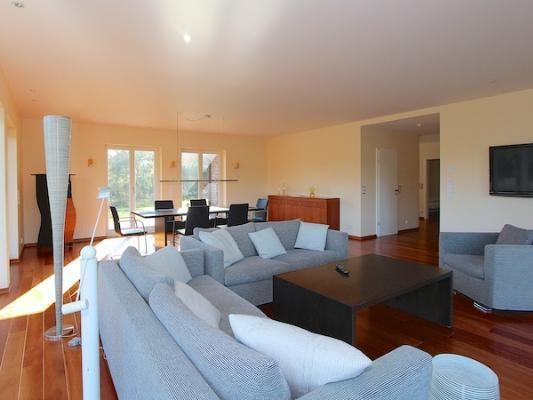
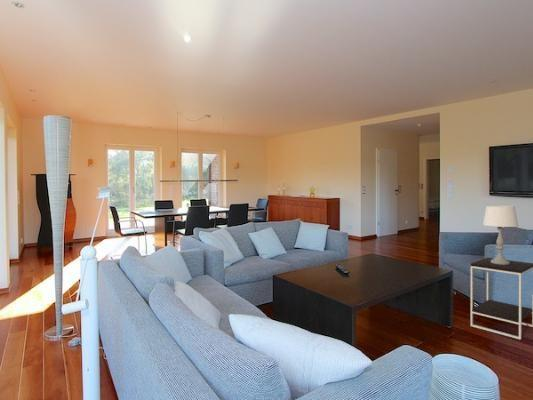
+ side table [470,257,533,341]
+ table lamp [482,205,519,265]
